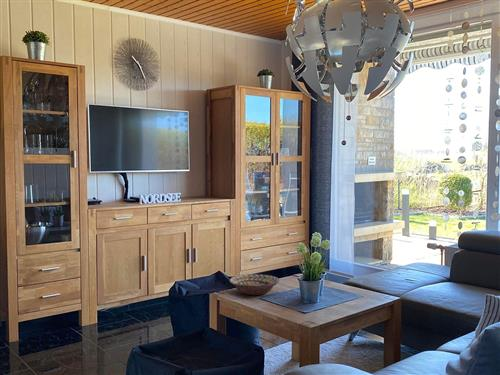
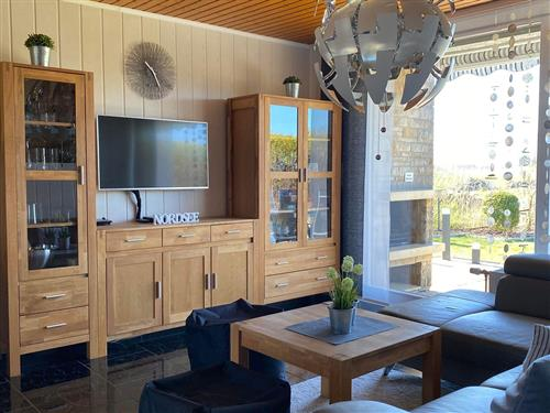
- decorative bowl [229,273,280,296]
